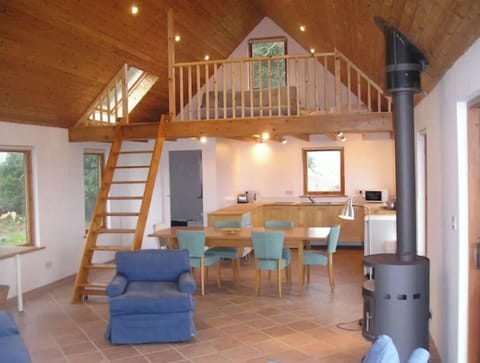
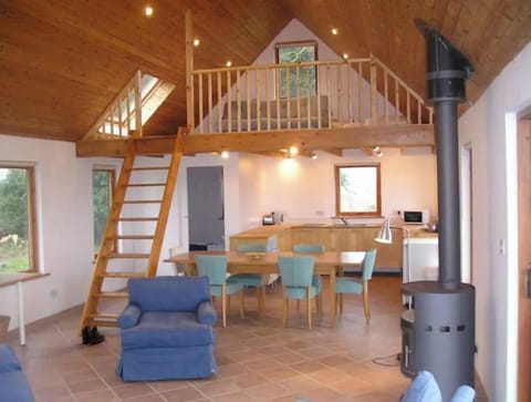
+ boots [81,324,106,344]
